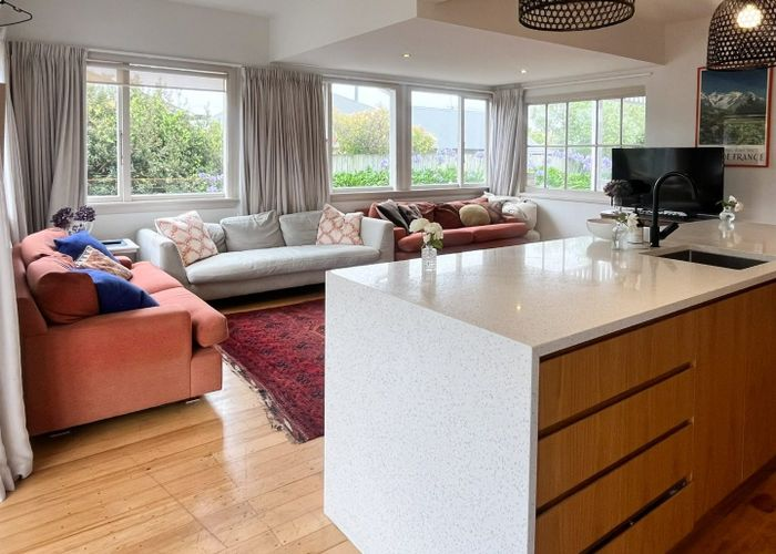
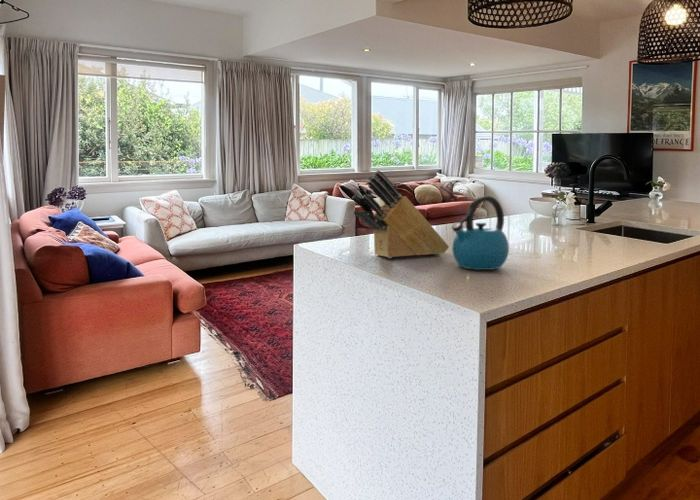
+ knife block [351,169,450,259]
+ kettle [451,195,510,271]
